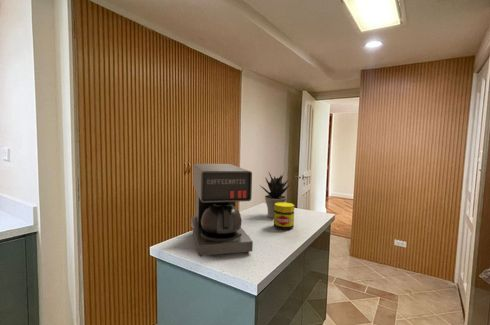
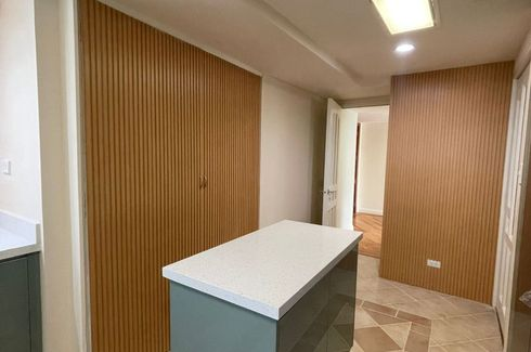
- potted plant [260,172,291,219]
- coffee maker [190,163,254,258]
- jar [273,201,295,230]
